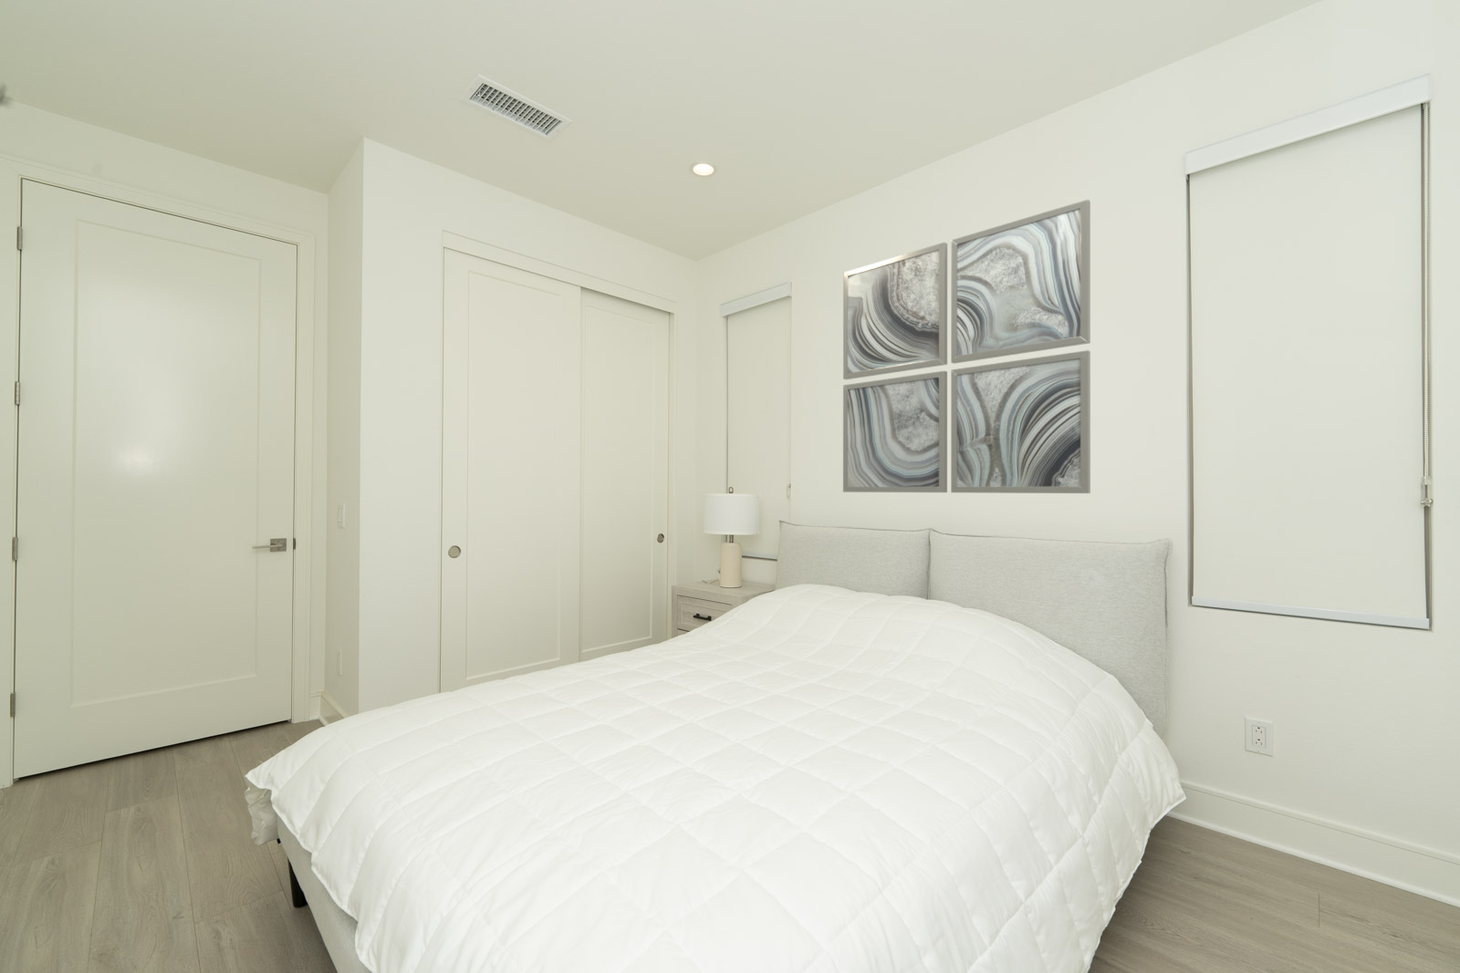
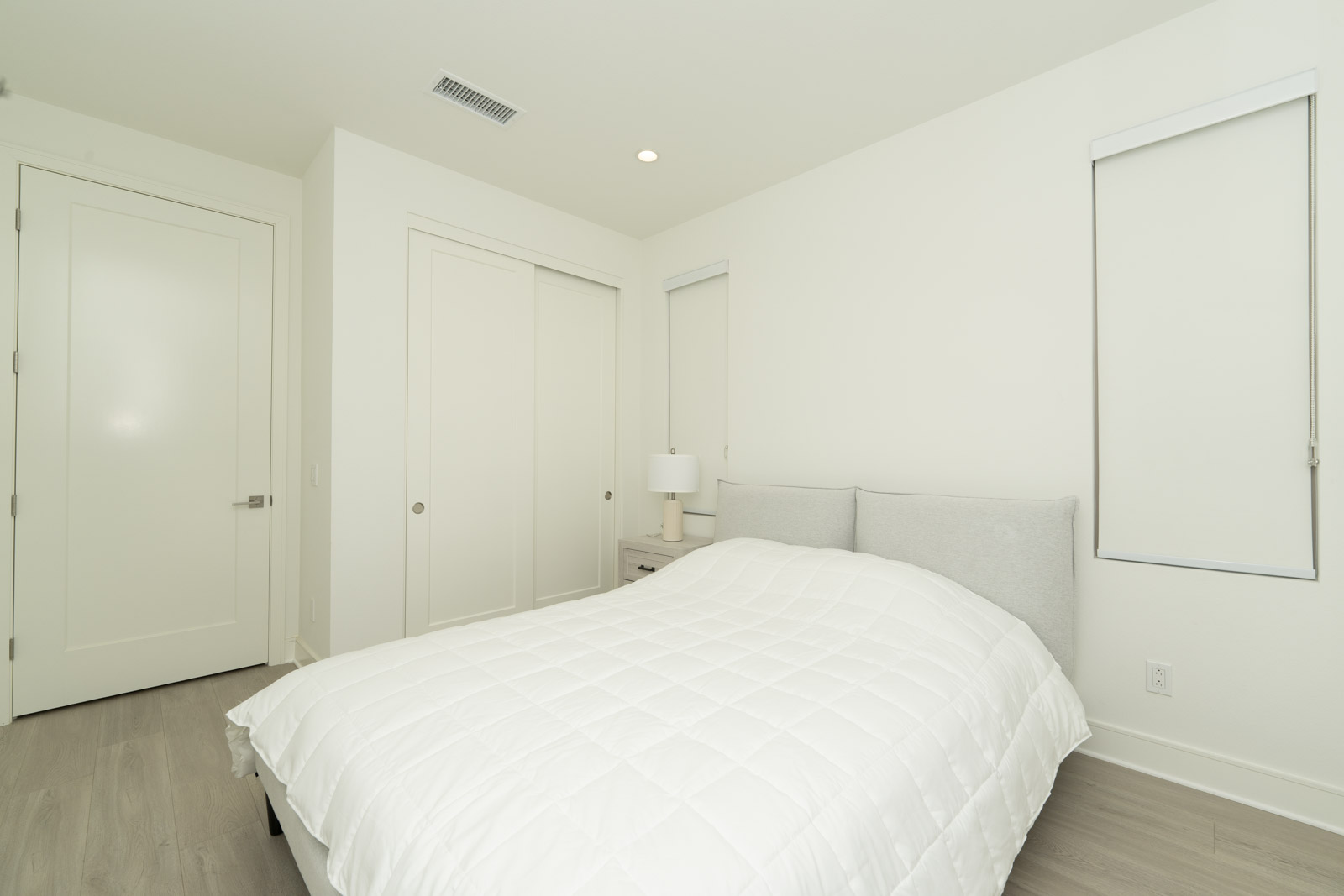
- wall art [842,199,1092,494]
